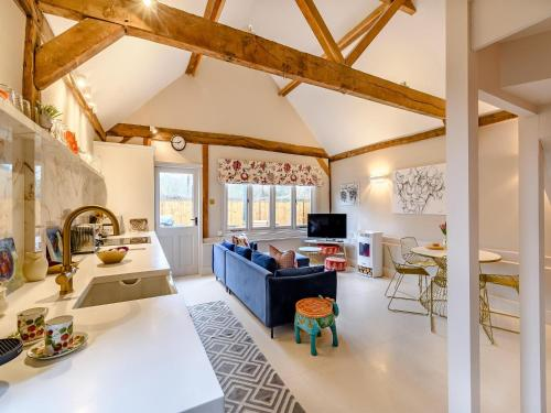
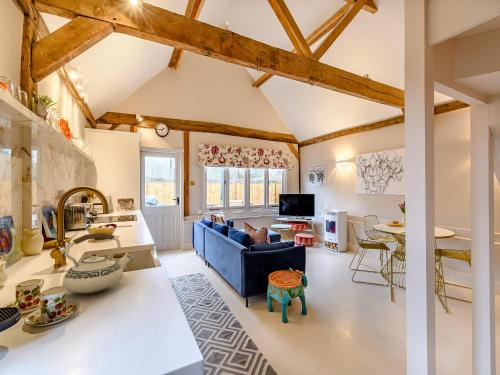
+ teakettle [61,232,134,295]
